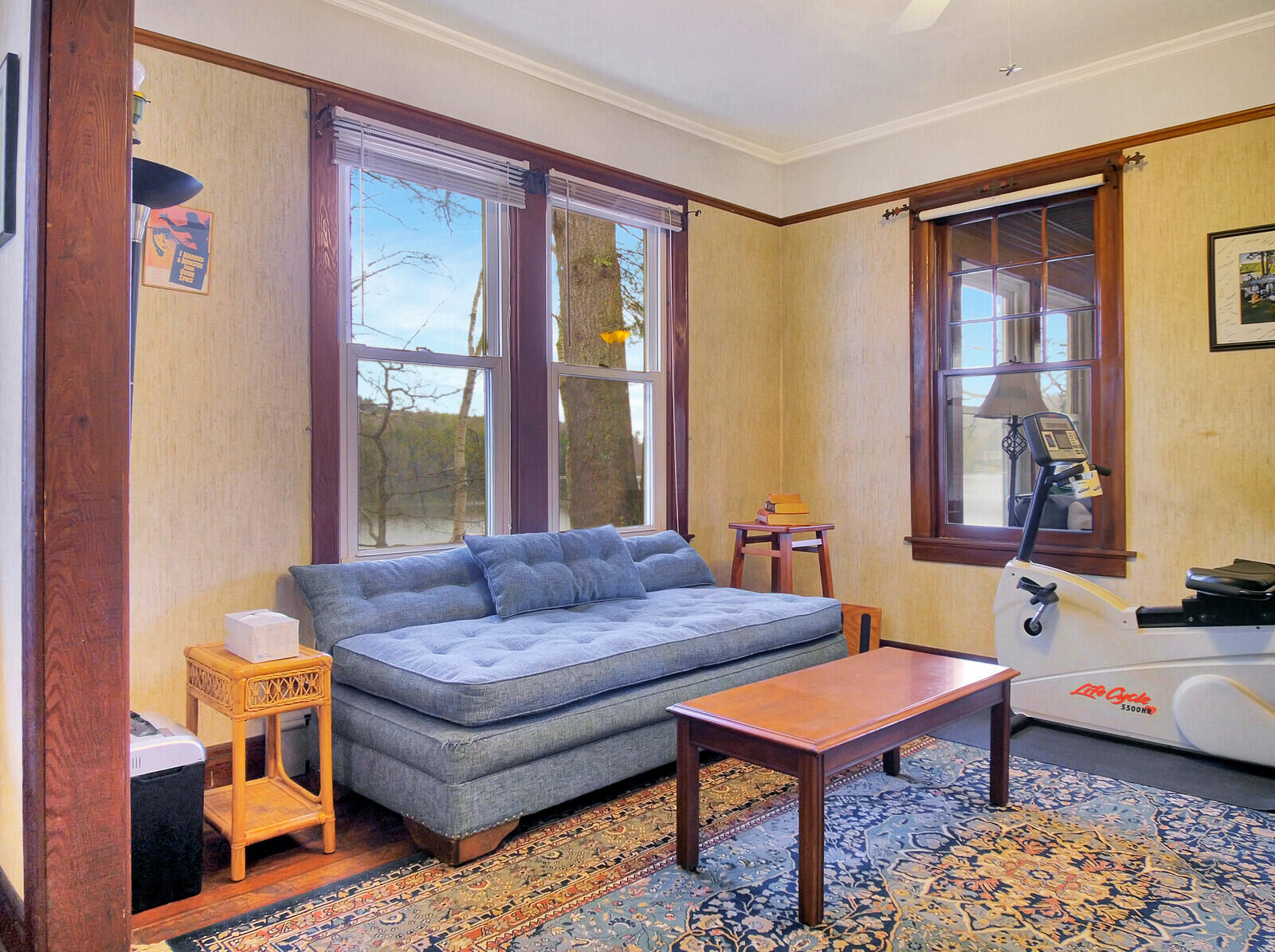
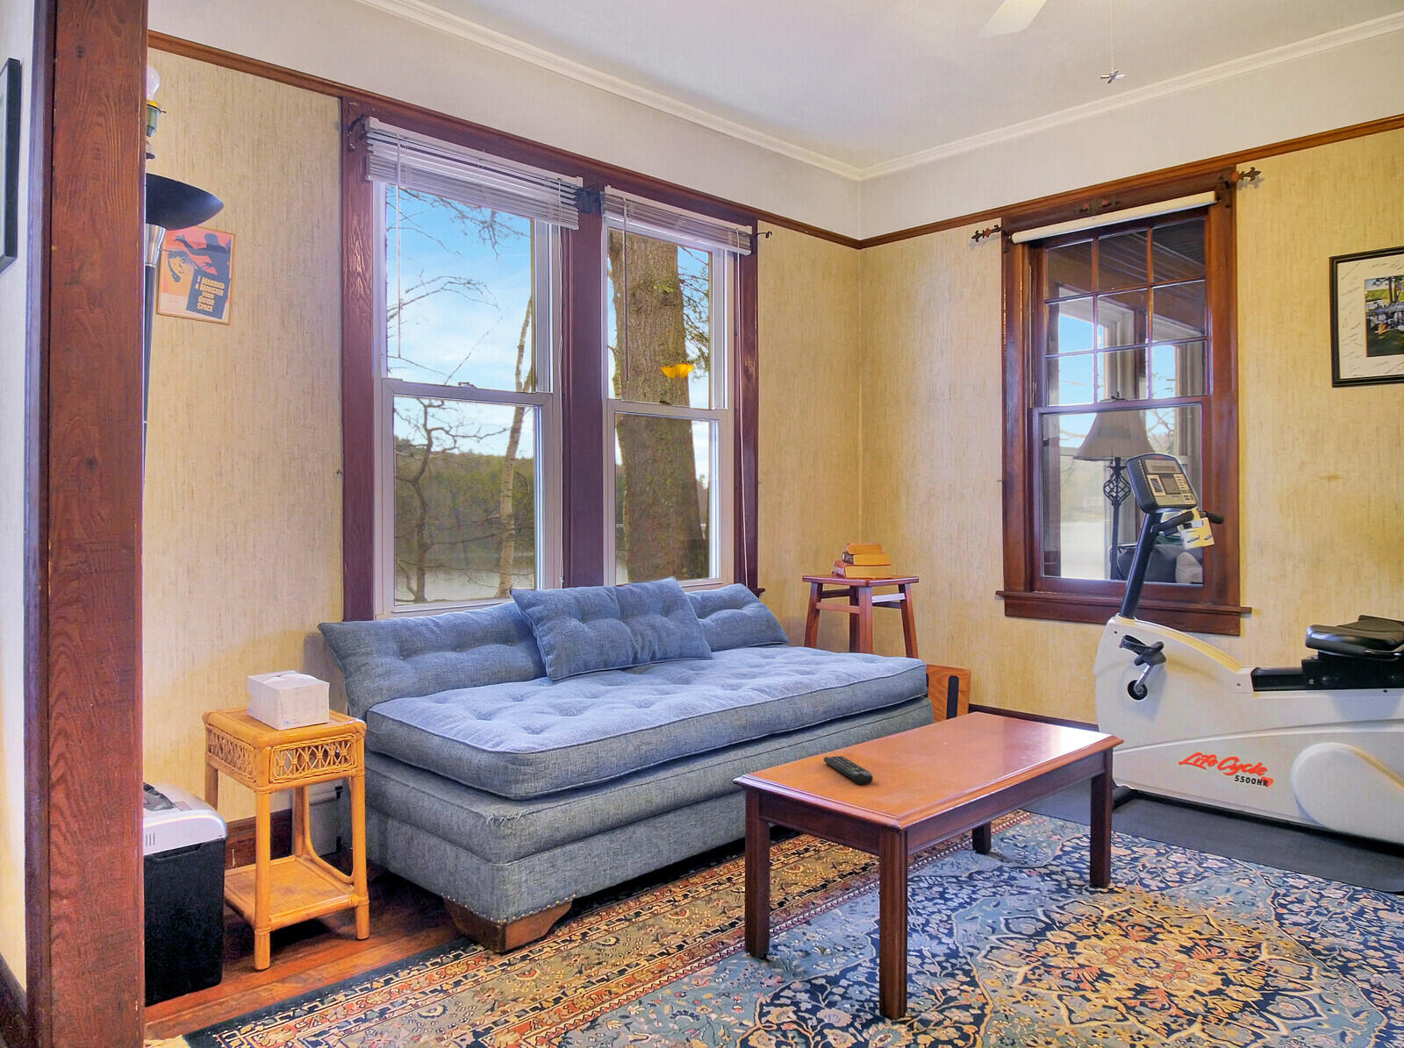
+ remote control [823,755,874,785]
